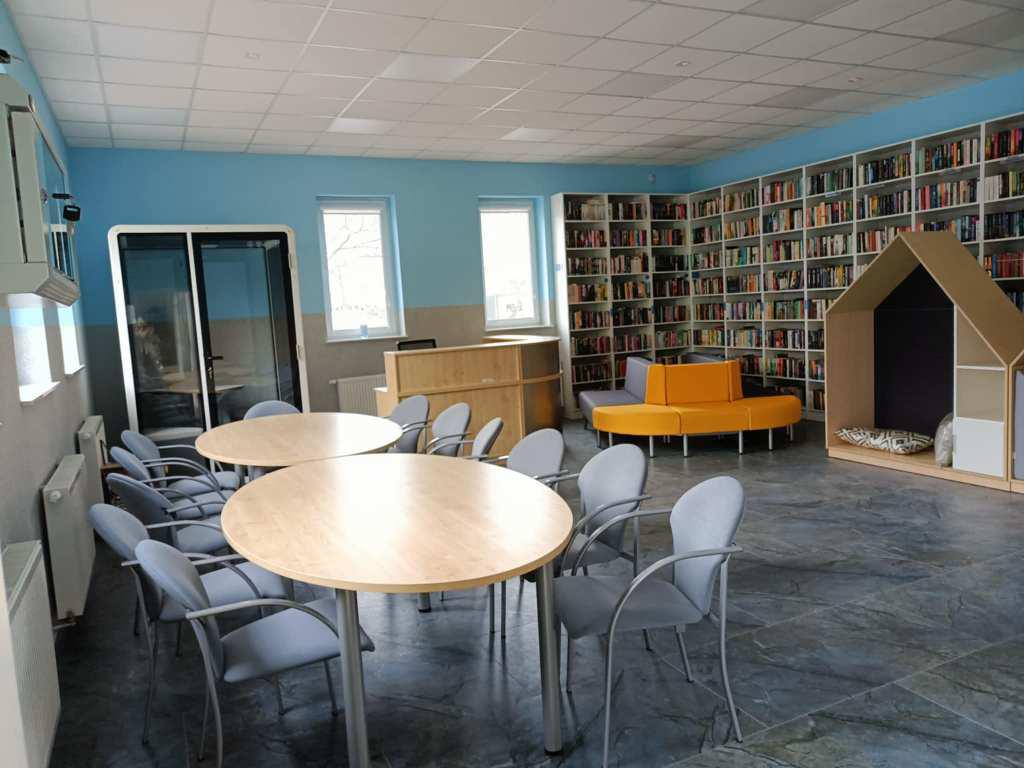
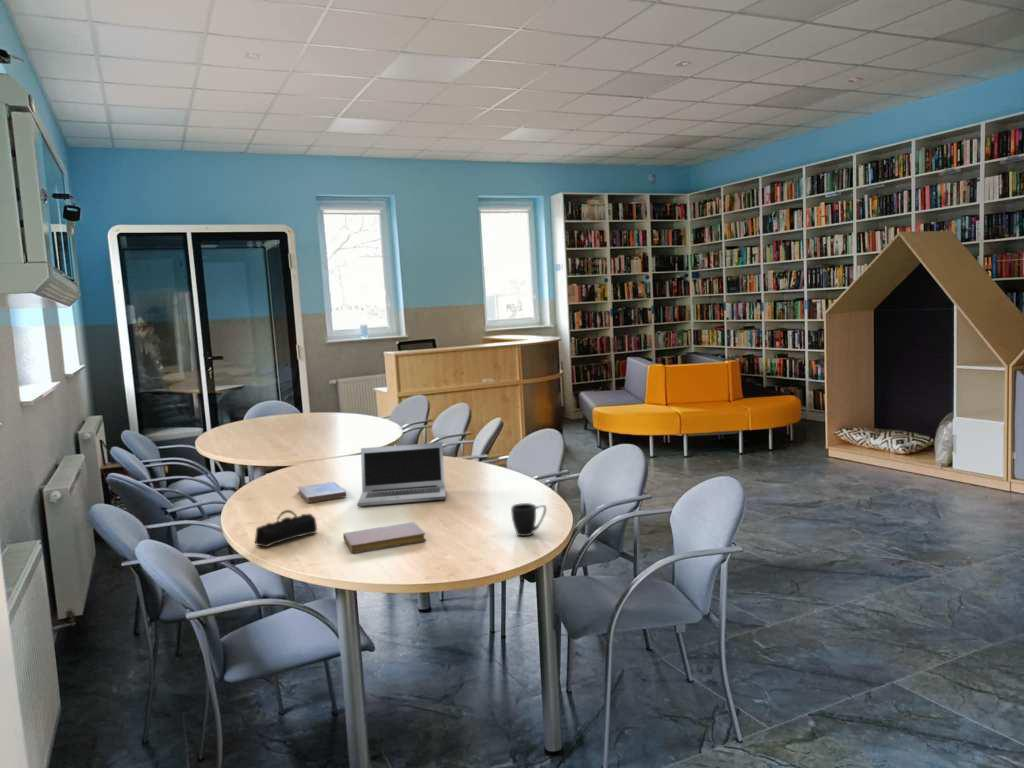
+ pencil case [254,509,318,548]
+ mug [510,502,547,537]
+ notebook [342,521,427,554]
+ laptop [356,441,446,507]
+ hardcover book [297,481,347,504]
